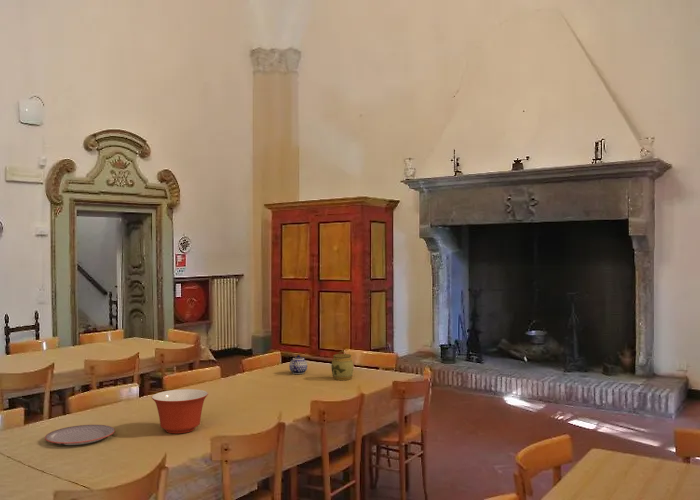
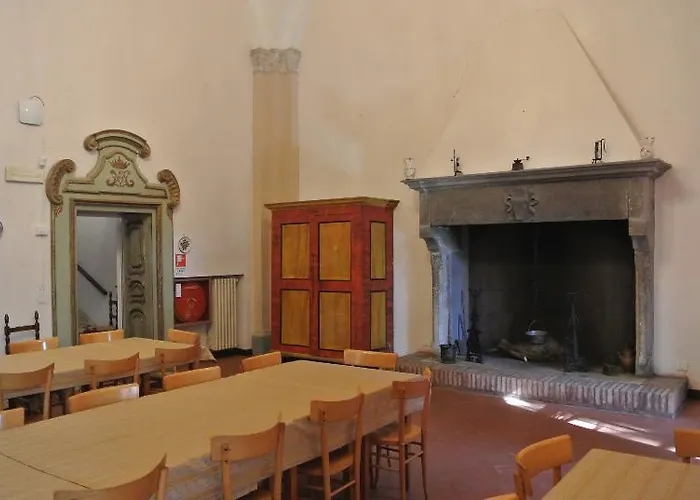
- teapot [288,354,308,375]
- jar [330,350,354,381]
- mixing bowl [151,388,209,435]
- plate [44,424,116,446]
